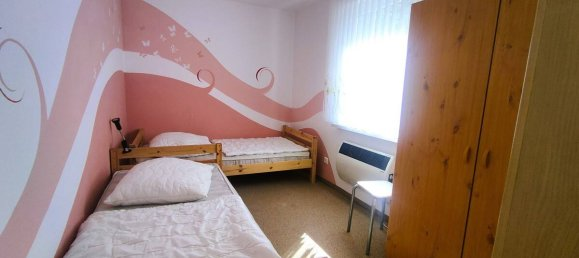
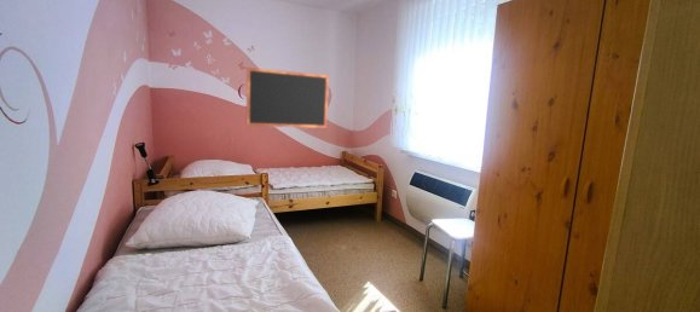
+ chalkboard [245,67,330,129]
